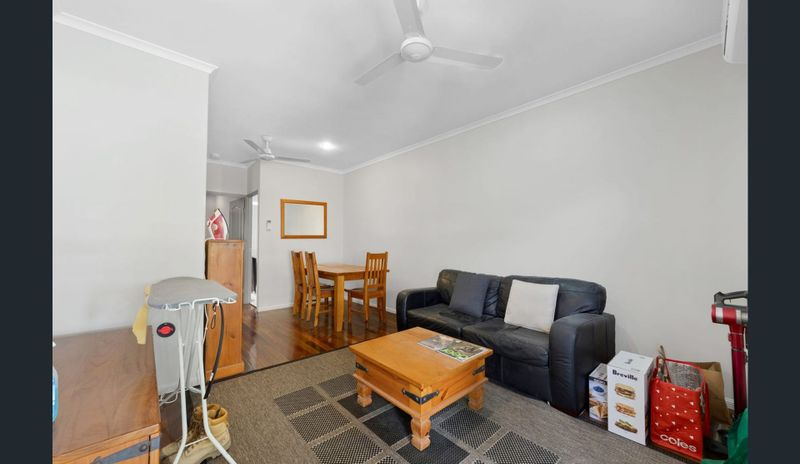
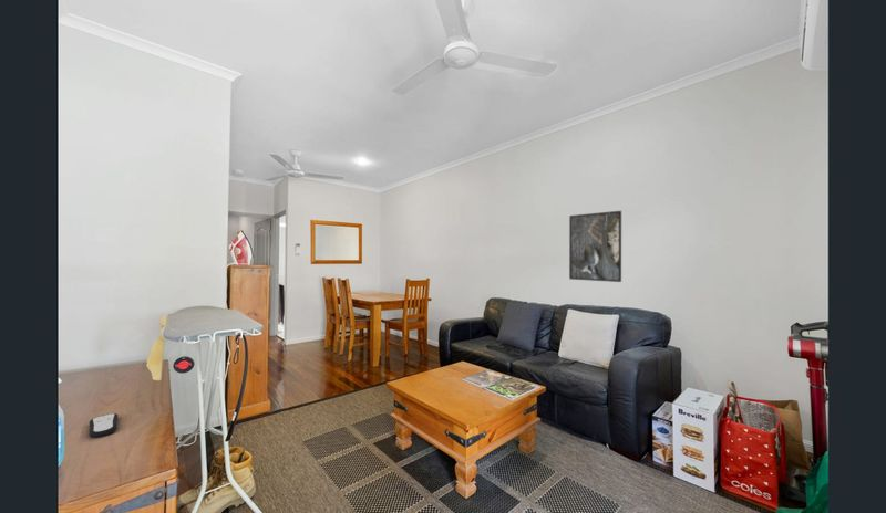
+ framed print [568,210,622,283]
+ remote control [87,412,120,439]
